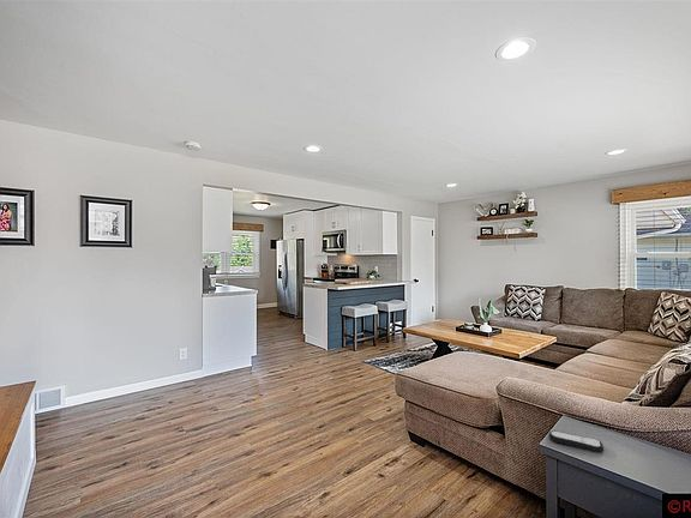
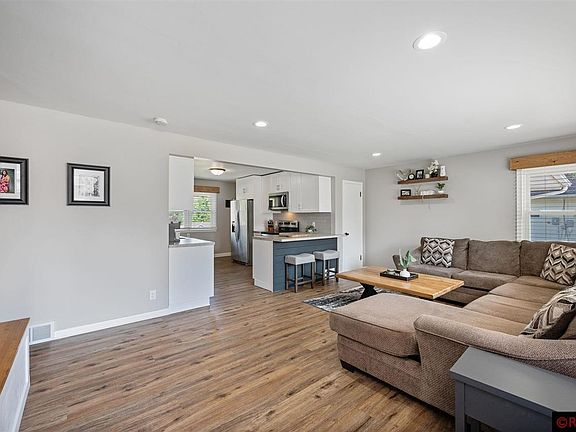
- remote control [548,429,605,453]
